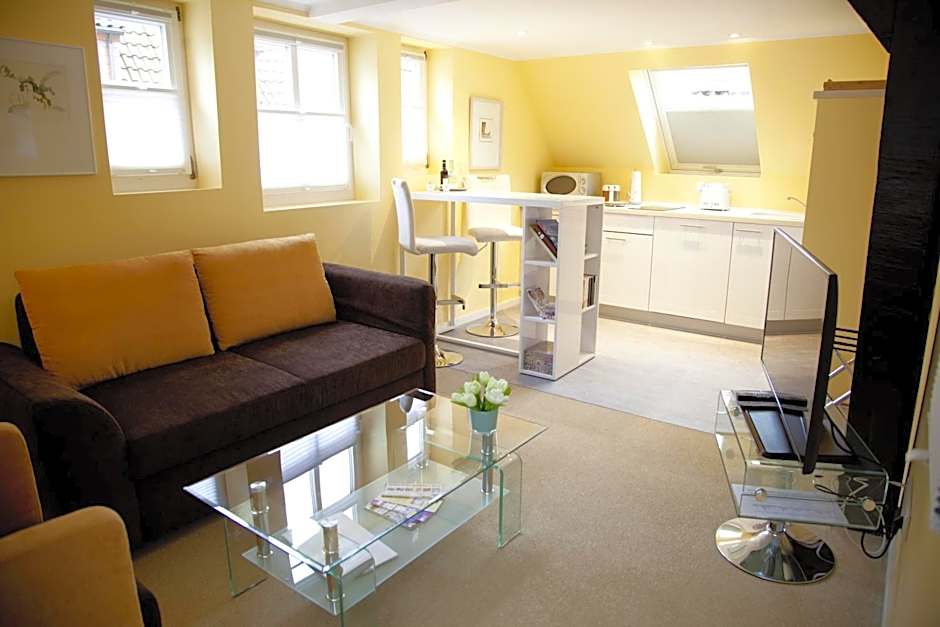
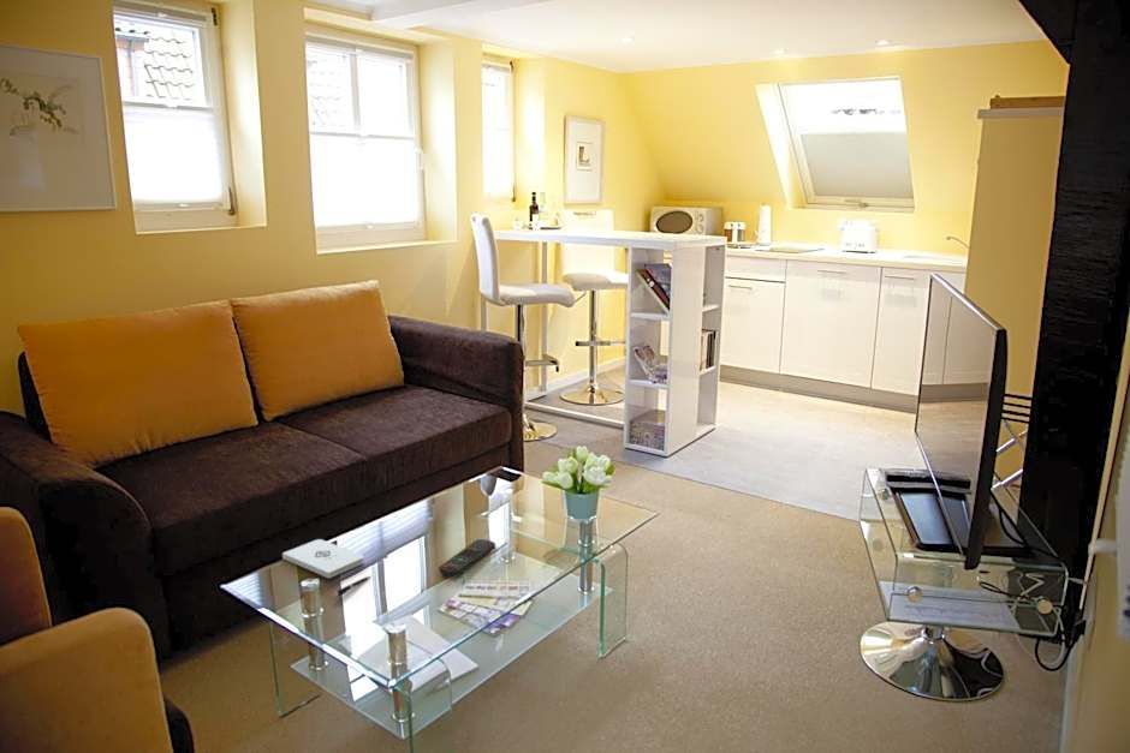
+ notepad [281,538,364,580]
+ remote control [438,538,496,578]
+ pen [333,574,373,598]
